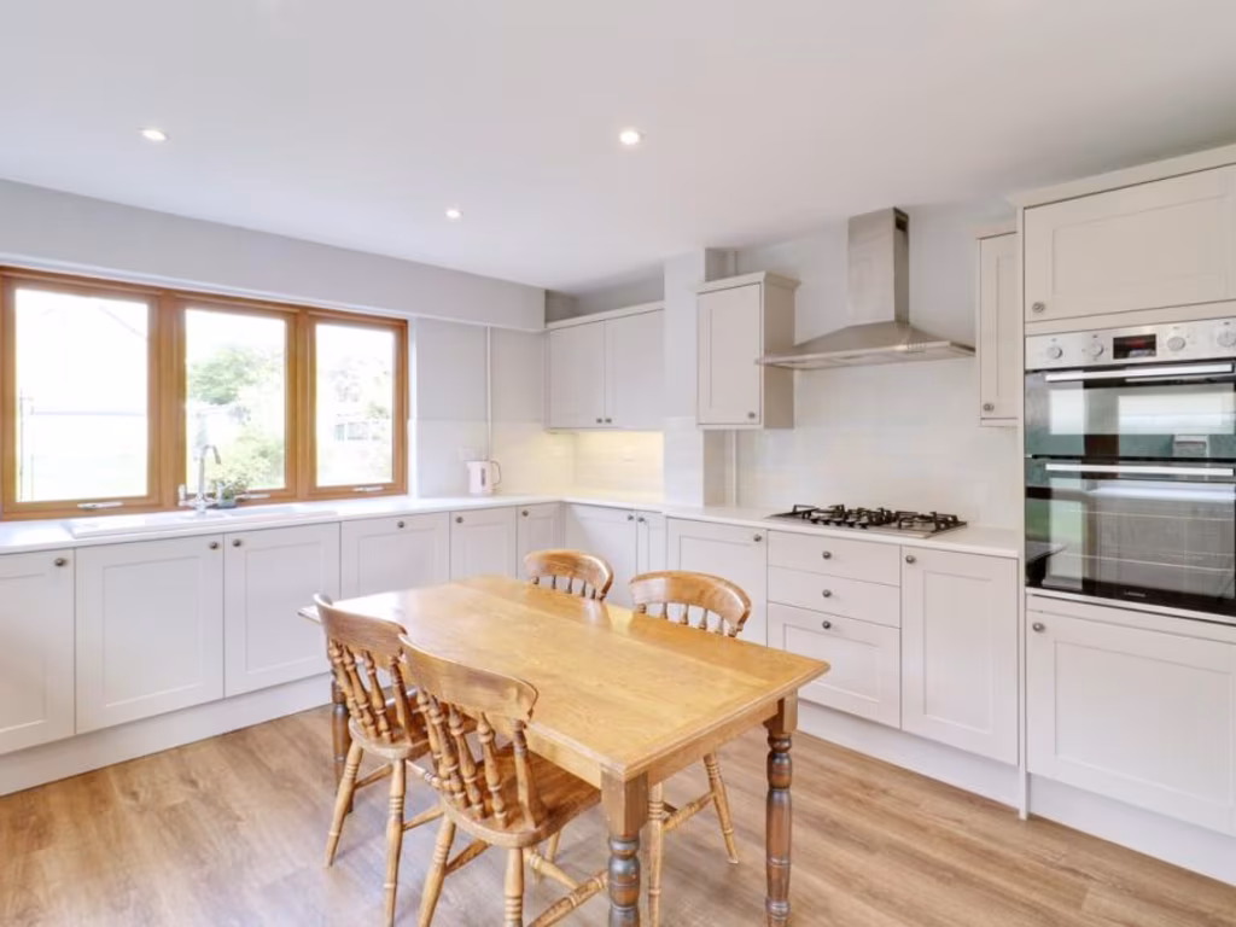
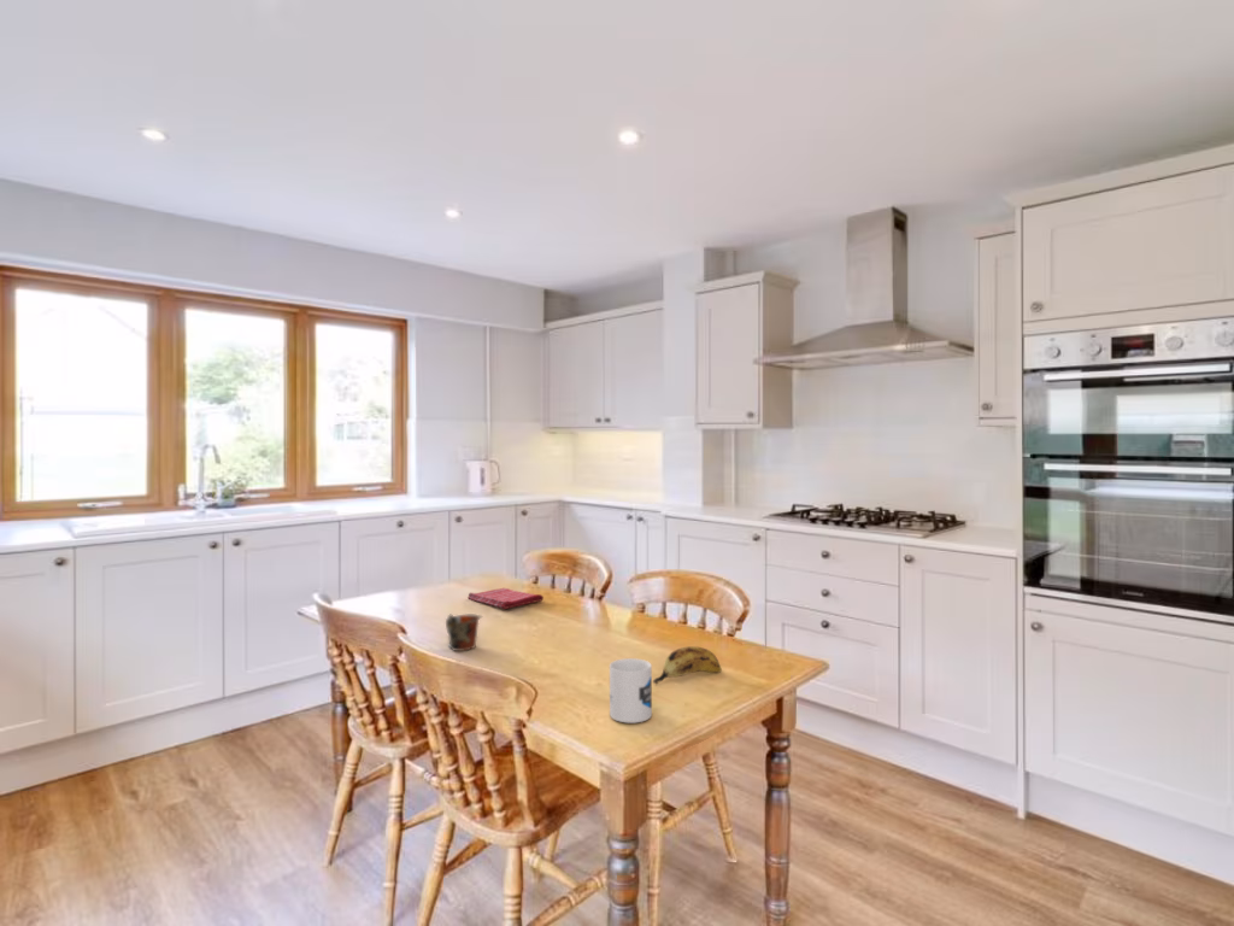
+ mug [609,657,653,723]
+ banana [652,645,723,685]
+ dish towel [466,587,545,610]
+ mug [445,613,483,652]
